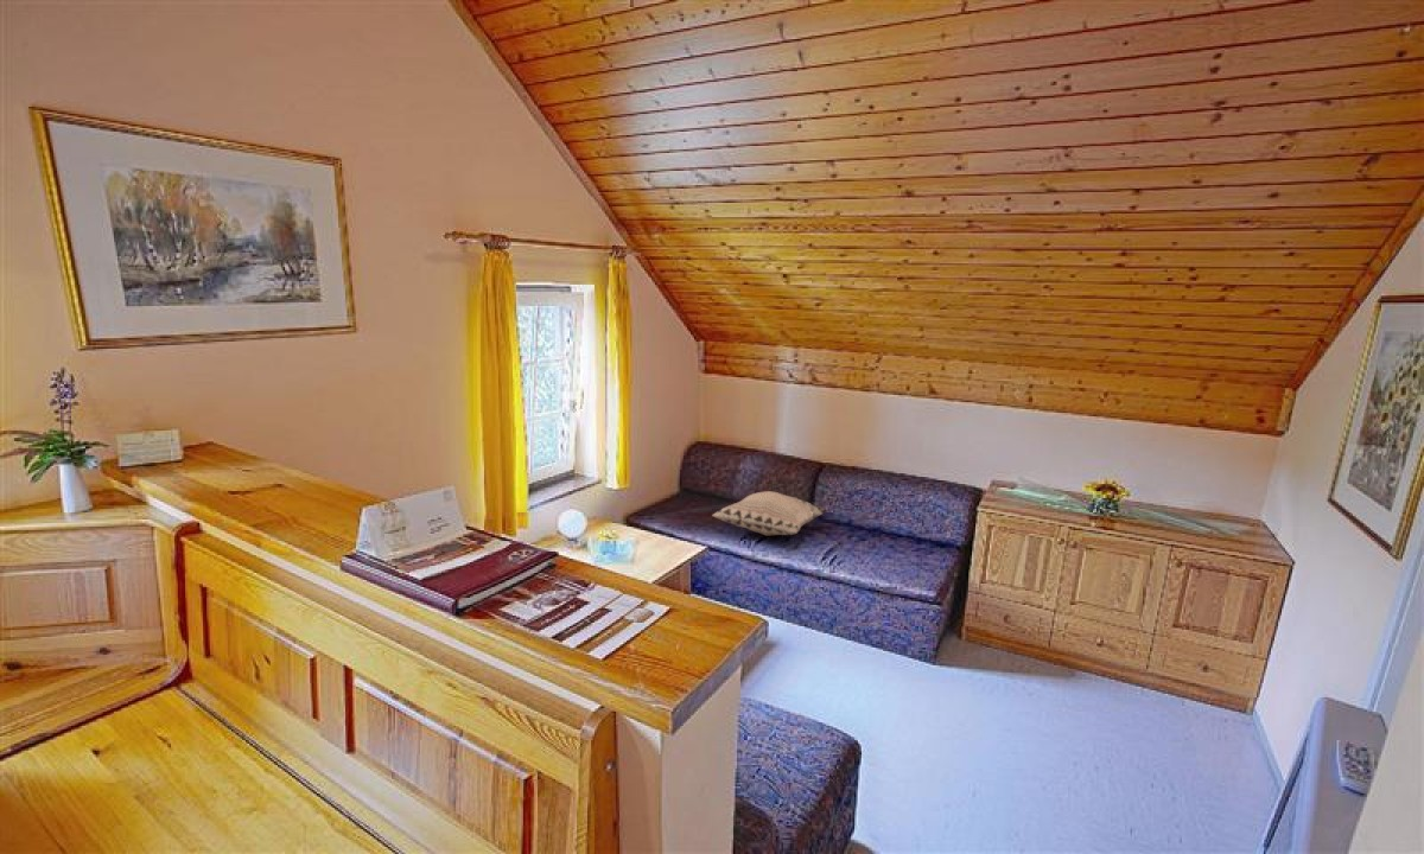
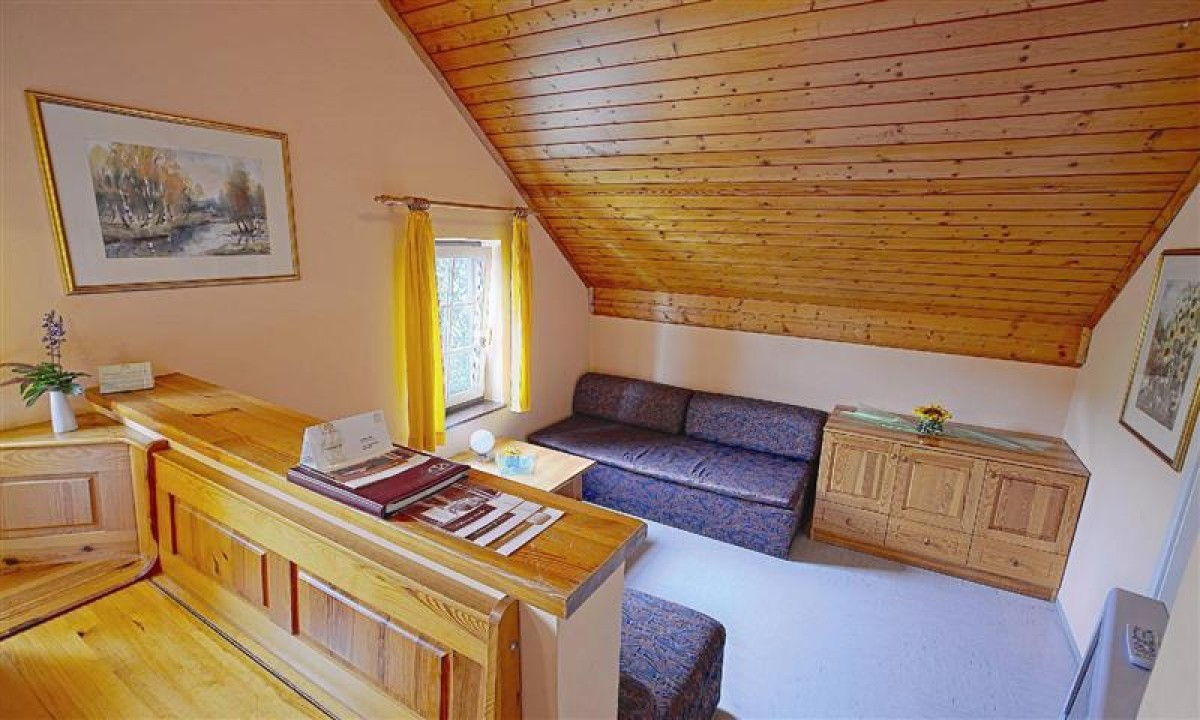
- decorative pillow [711,490,829,537]
